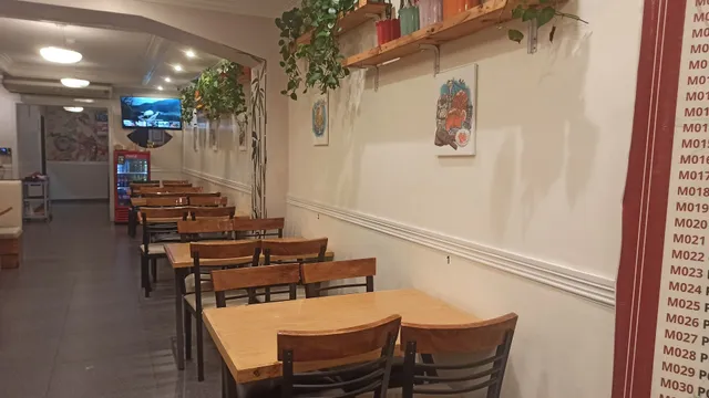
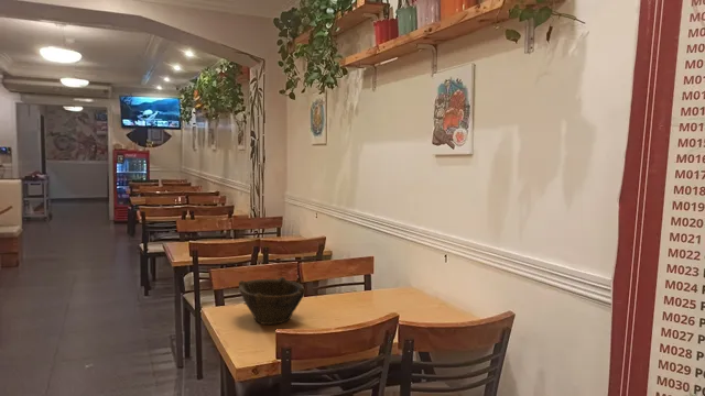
+ bowl [238,276,306,326]
